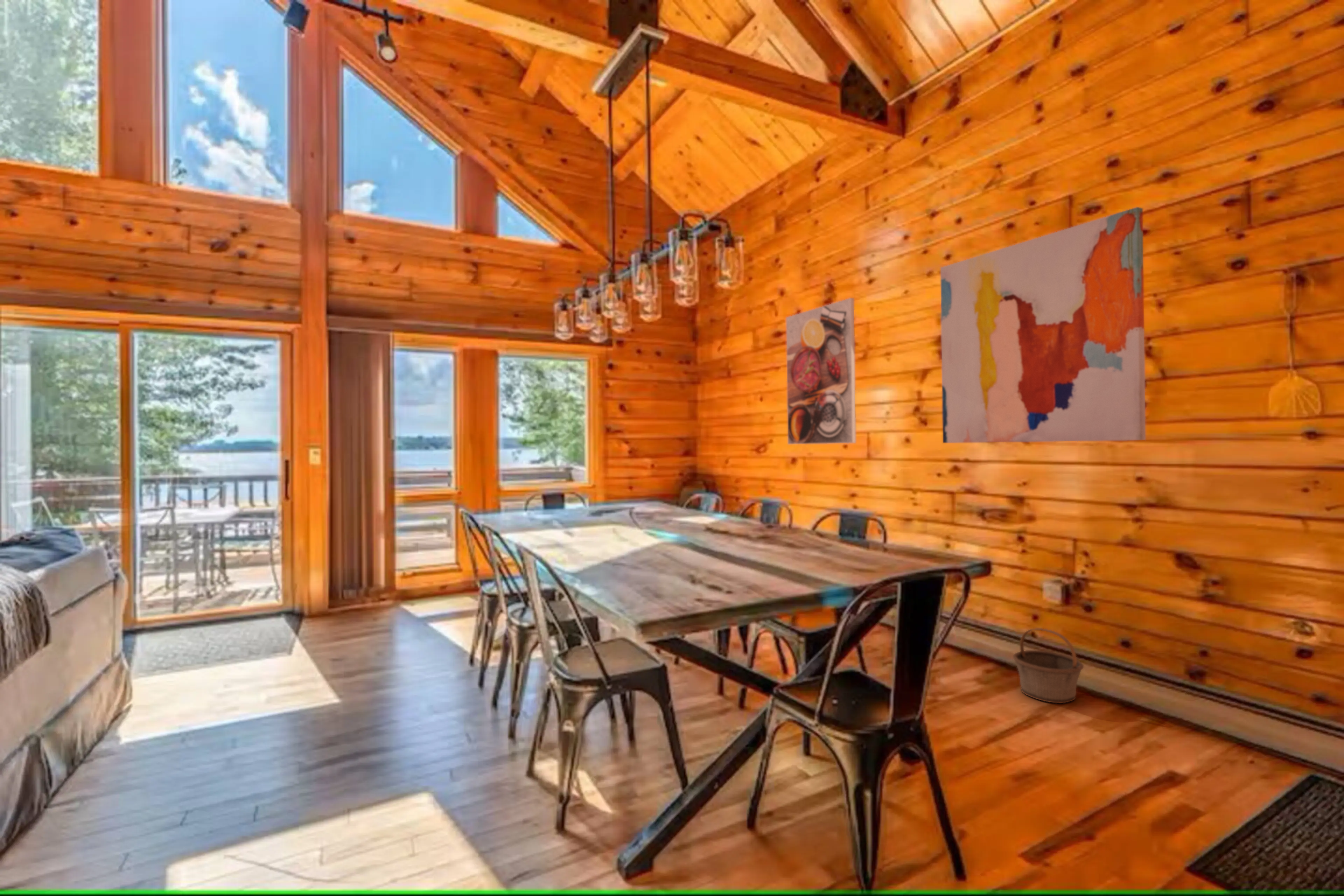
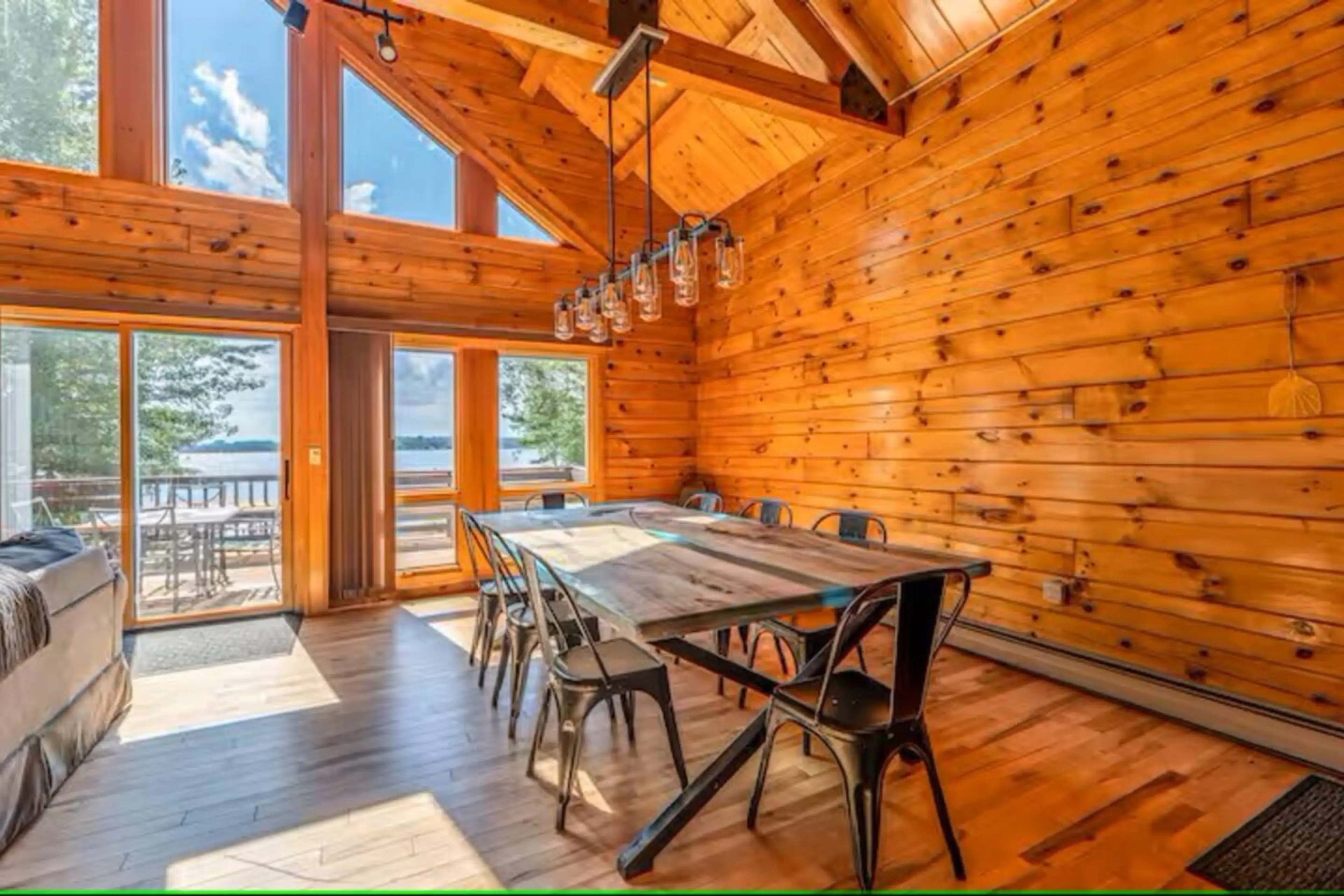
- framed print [786,297,856,444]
- basket [1013,628,1084,703]
- wall art [940,207,1146,443]
